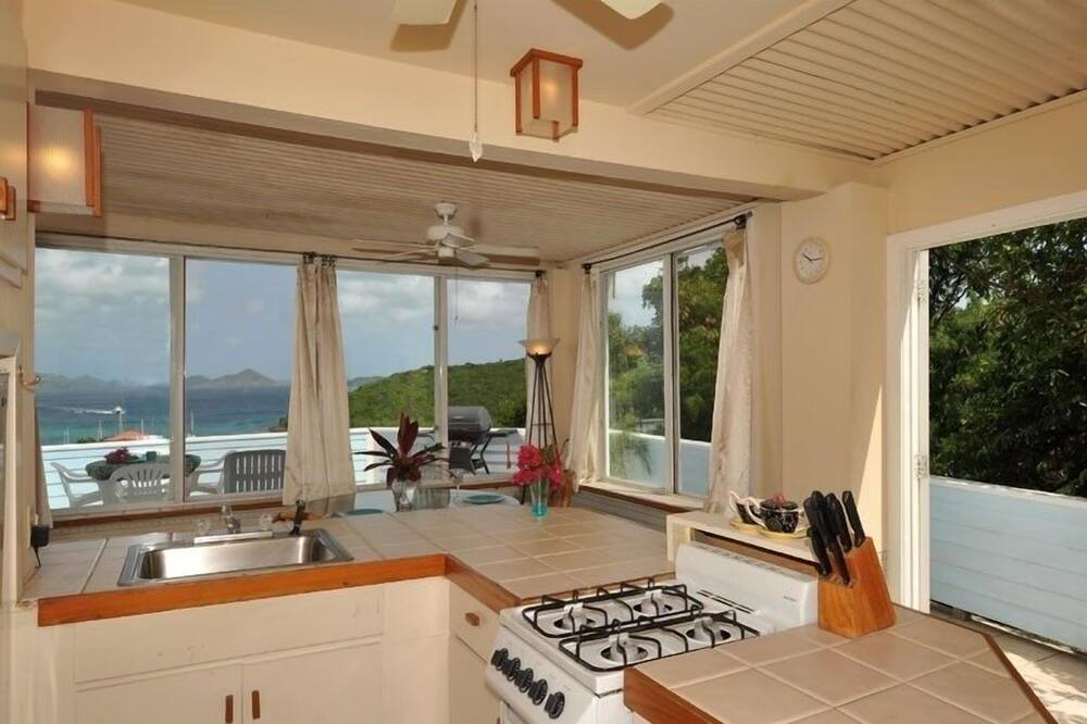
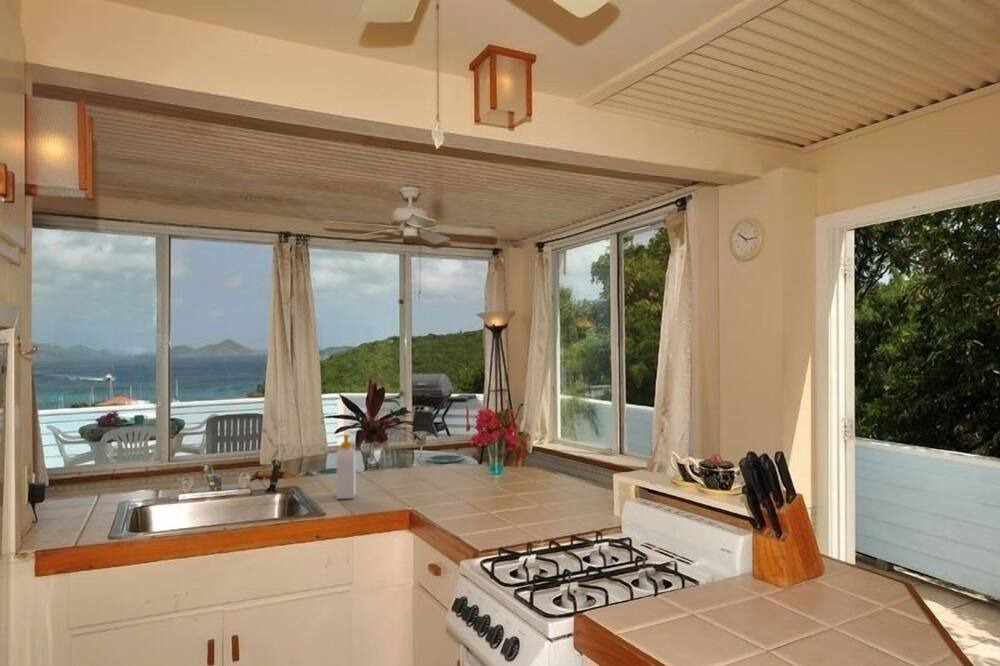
+ soap bottle [335,434,357,500]
